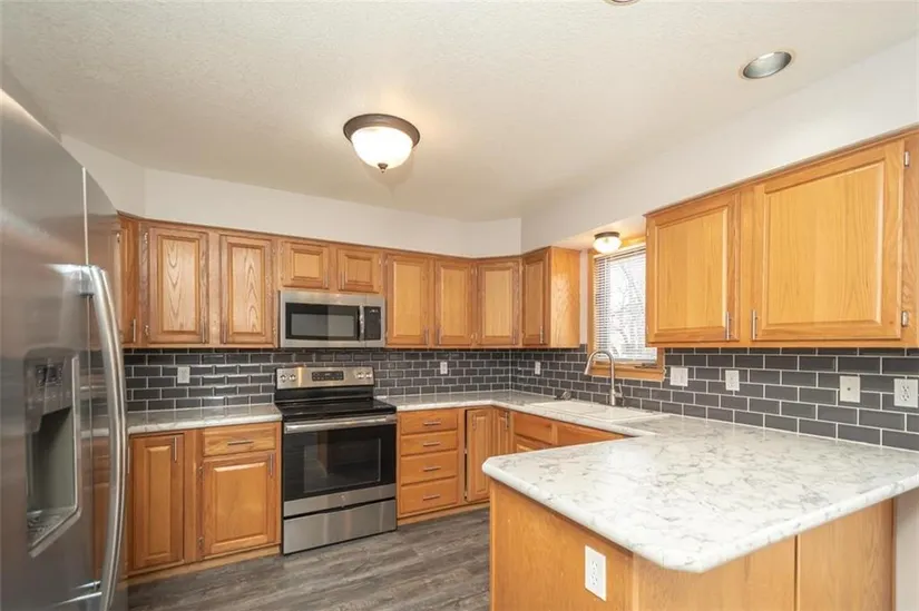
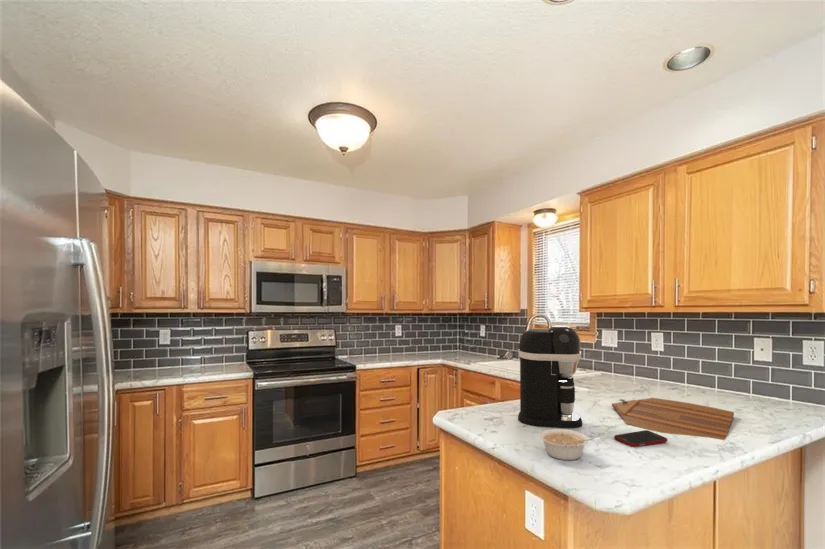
+ cutting board [611,397,735,441]
+ cell phone [613,429,668,448]
+ legume [538,428,601,461]
+ coffee maker [517,324,583,430]
